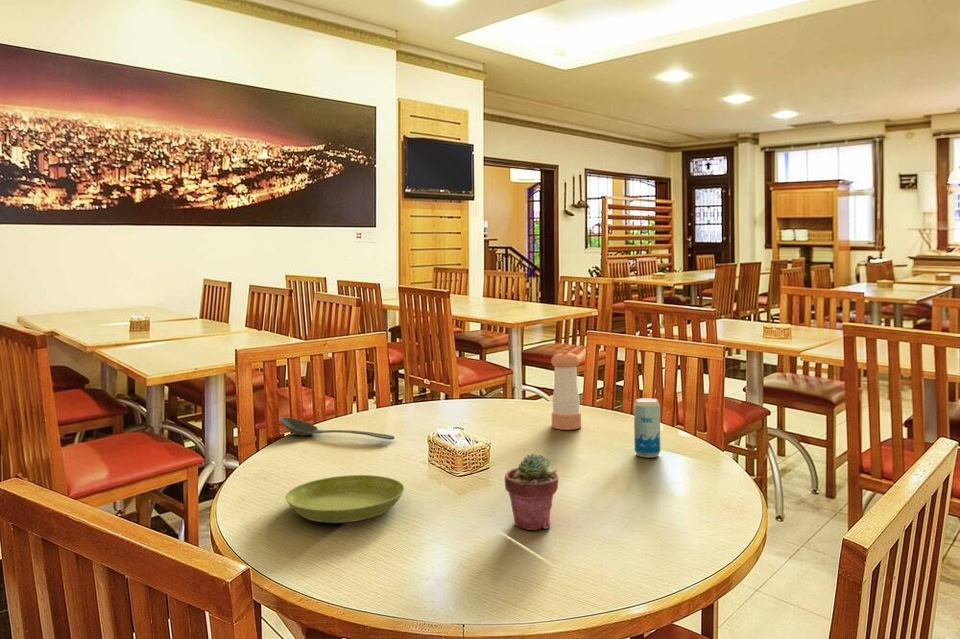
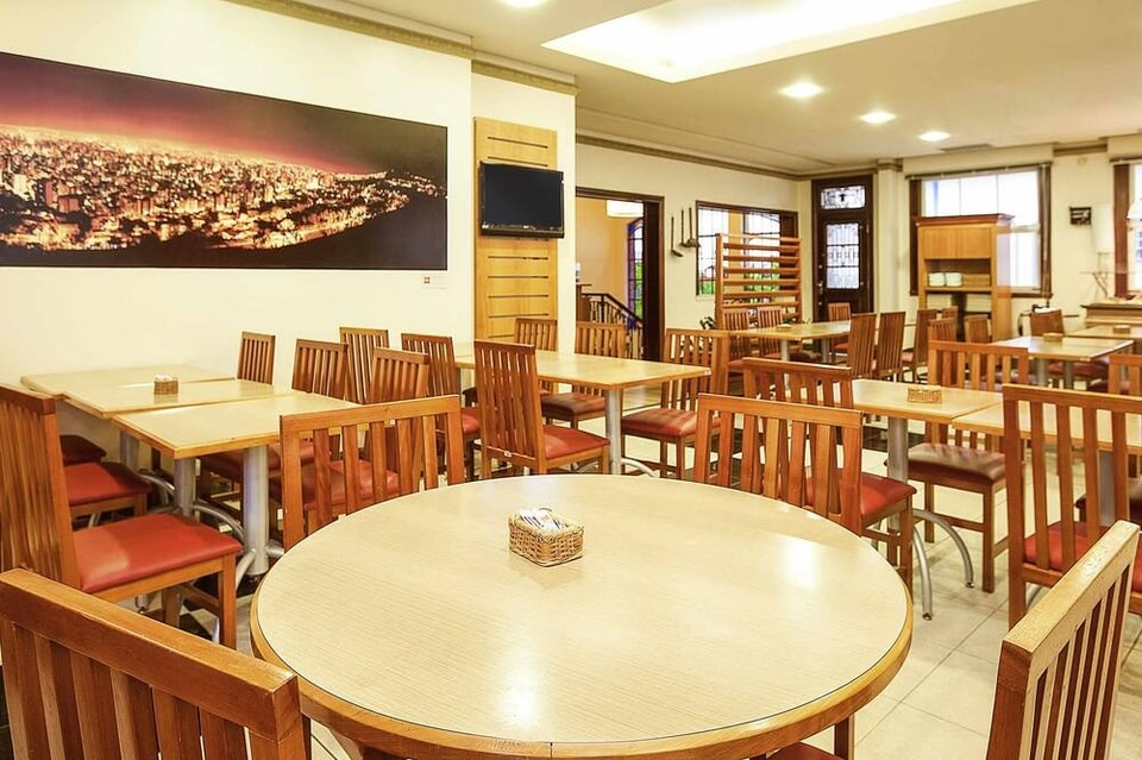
- saucer [284,474,405,524]
- beverage can [633,397,661,458]
- potted succulent [504,453,560,531]
- pepper shaker [550,349,582,431]
- stirrer [278,416,396,441]
